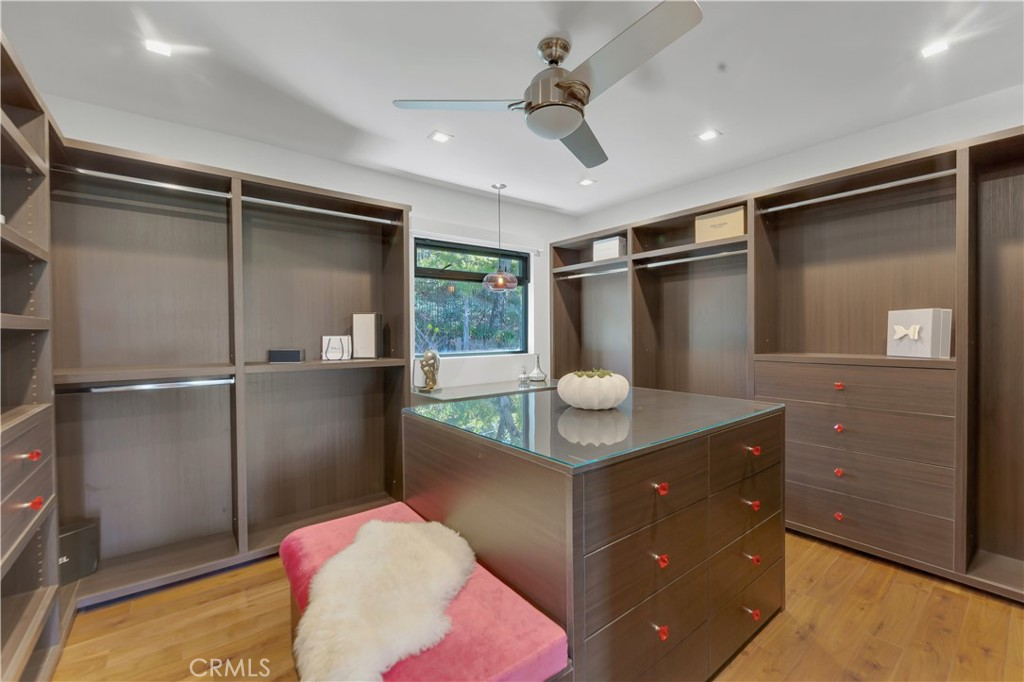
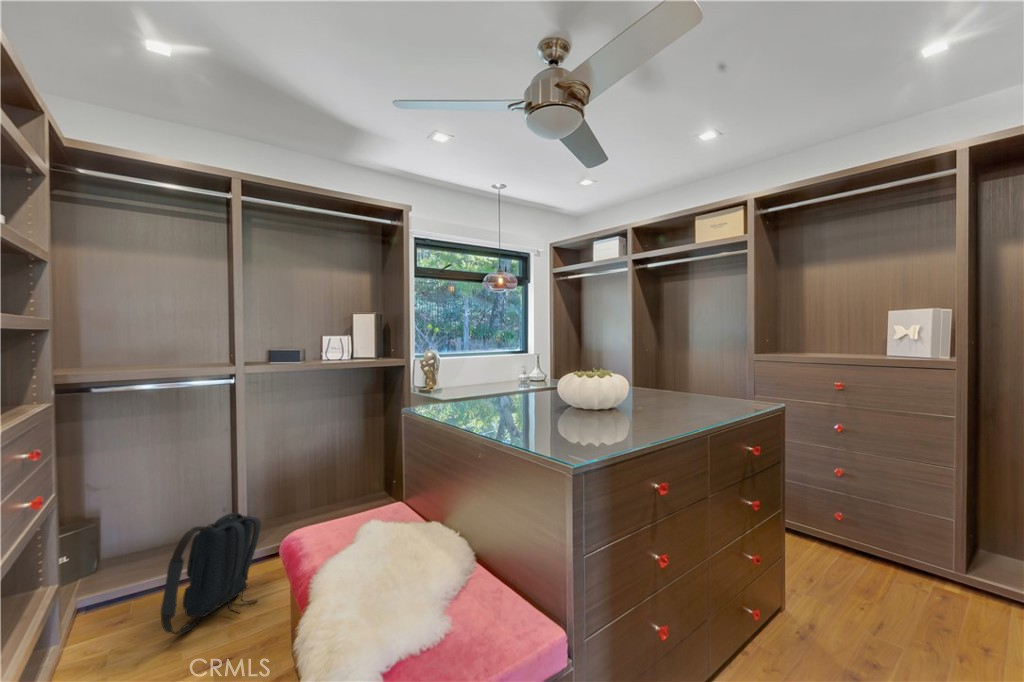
+ backpack [160,512,262,635]
